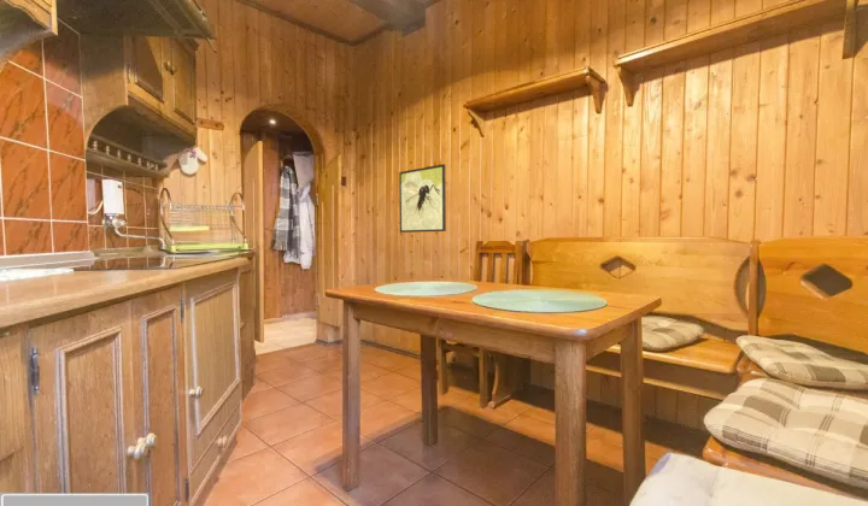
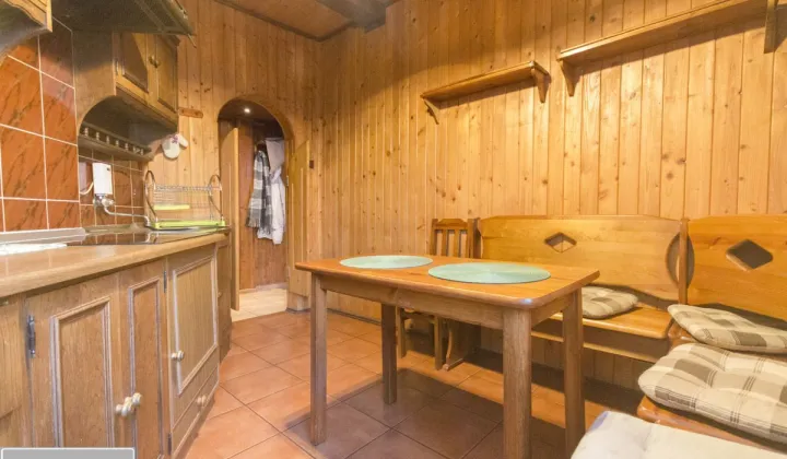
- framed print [398,163,447,234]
